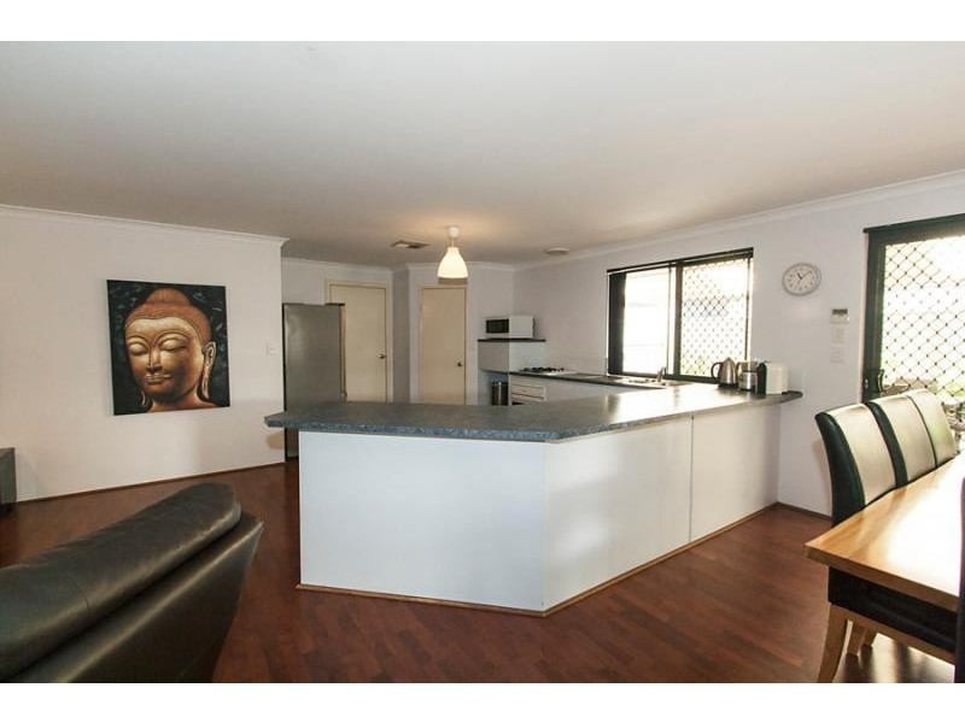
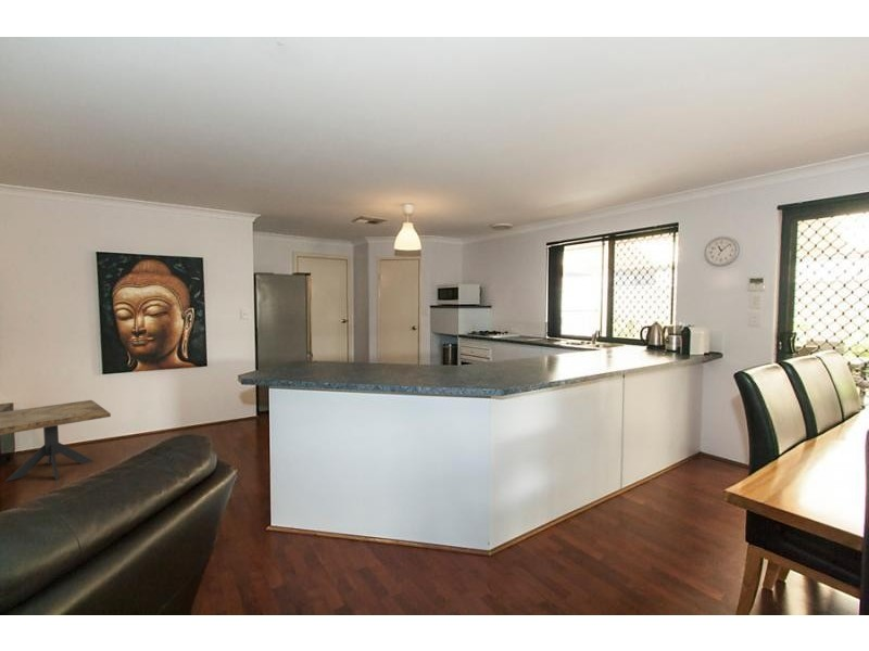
+ side table [0,399,112,483]
